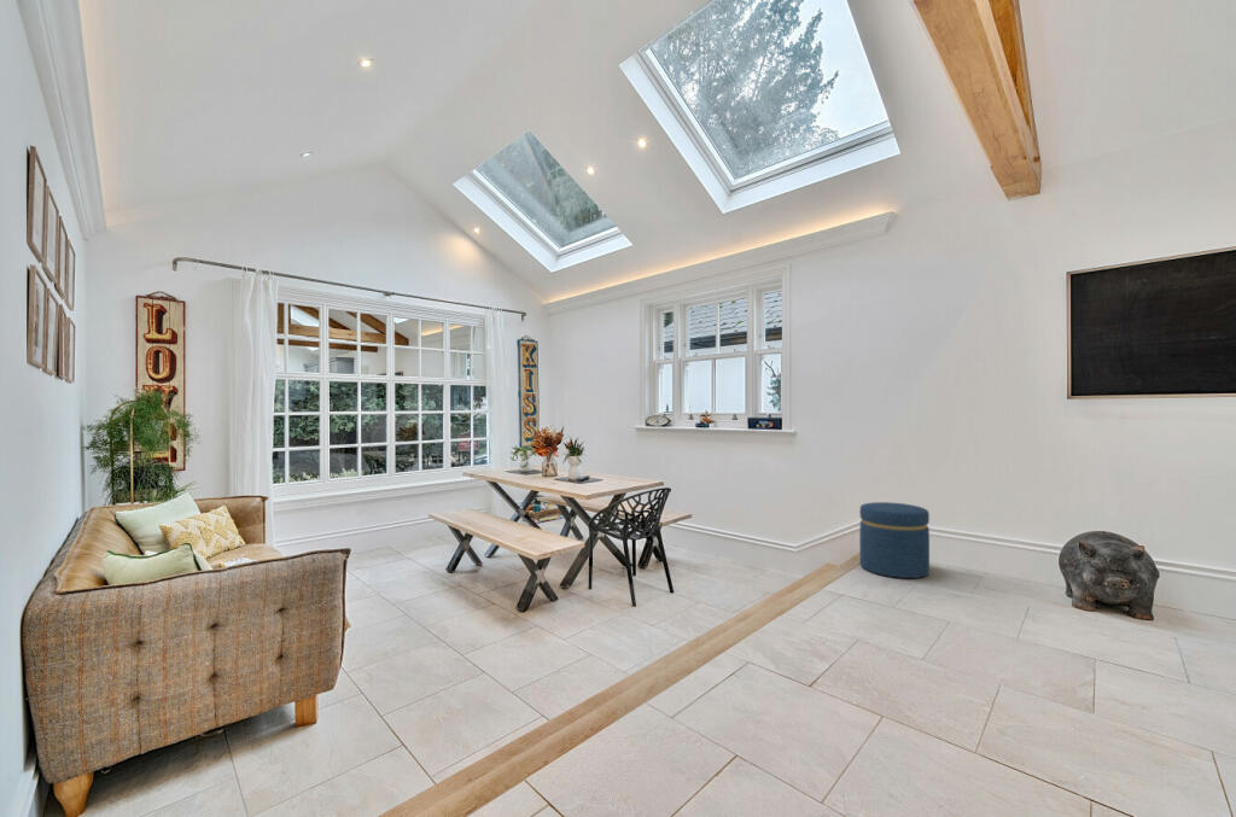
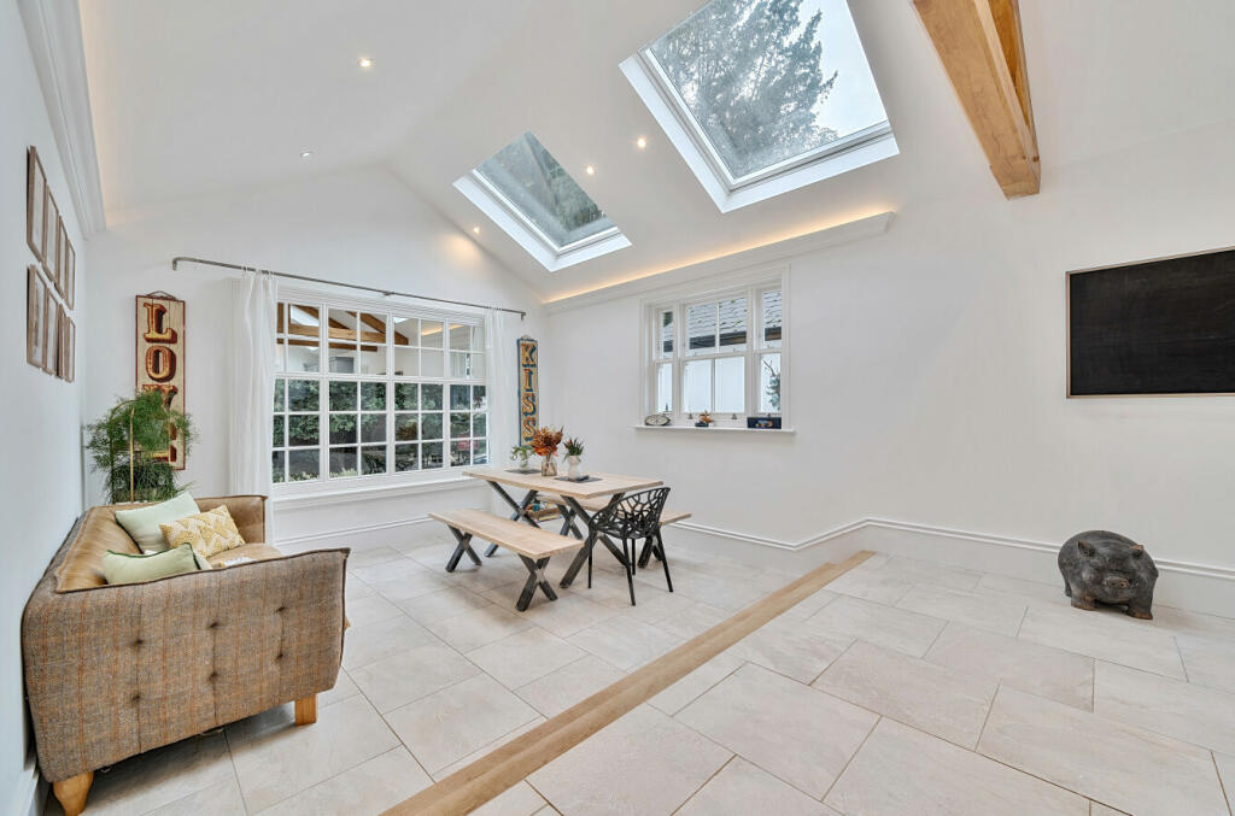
- ottoman [858,501,931,579]
